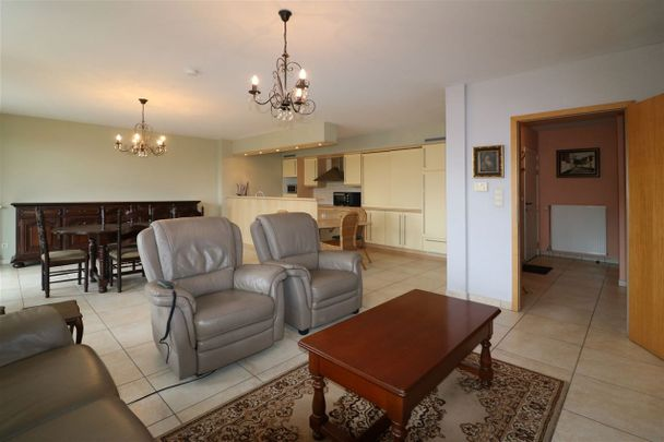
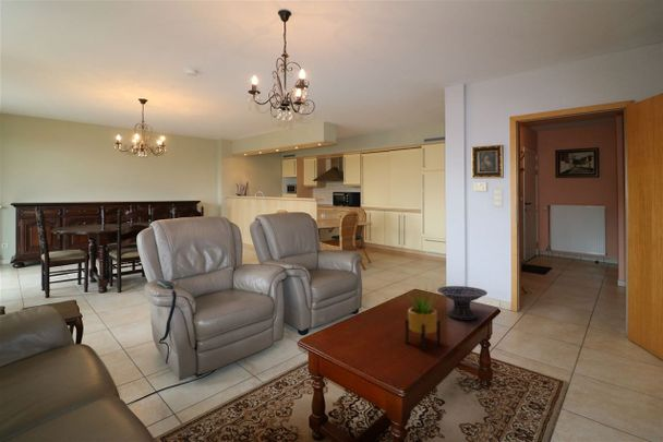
+ potted plant [405,285,442,351]
+ decorative bowl [436,285,489,321]
